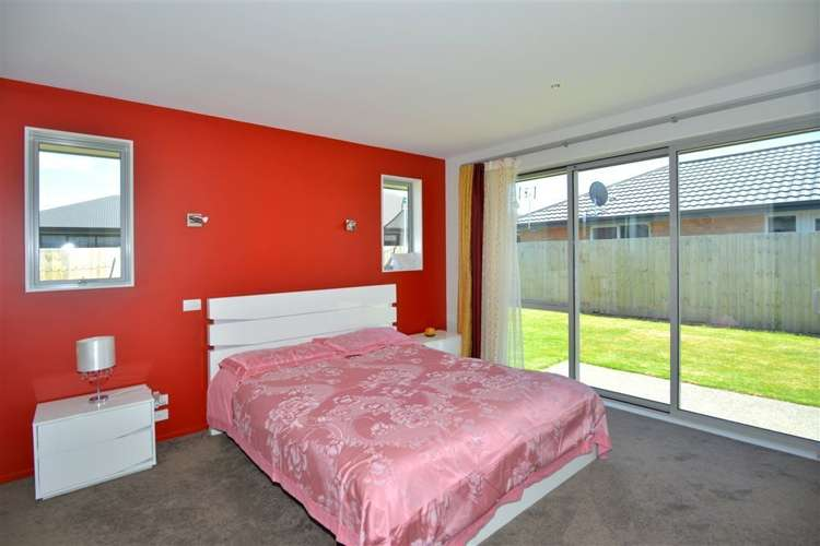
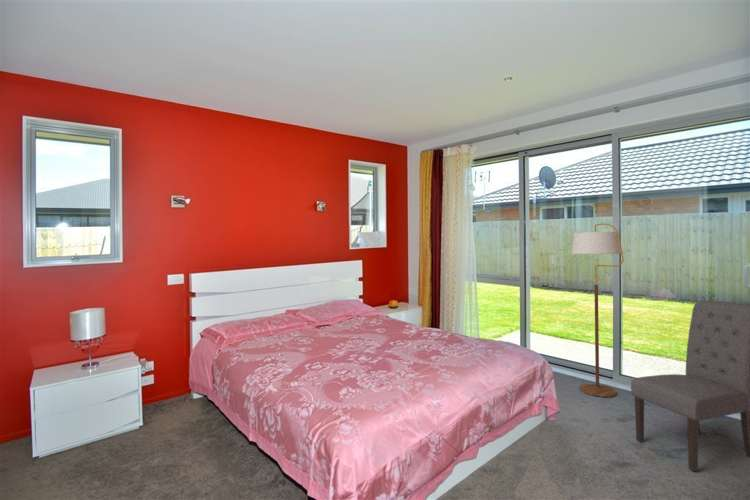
+ chair [630,300,750,472]
+ floor lamp [570,222,625,398]
